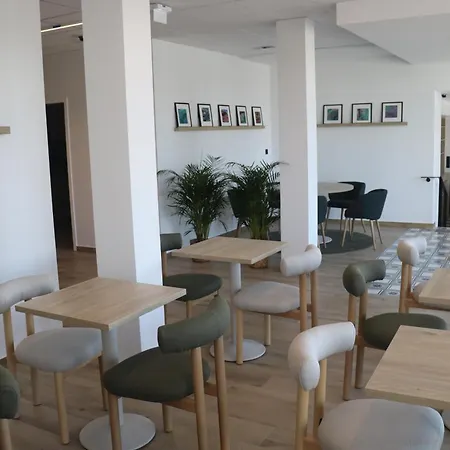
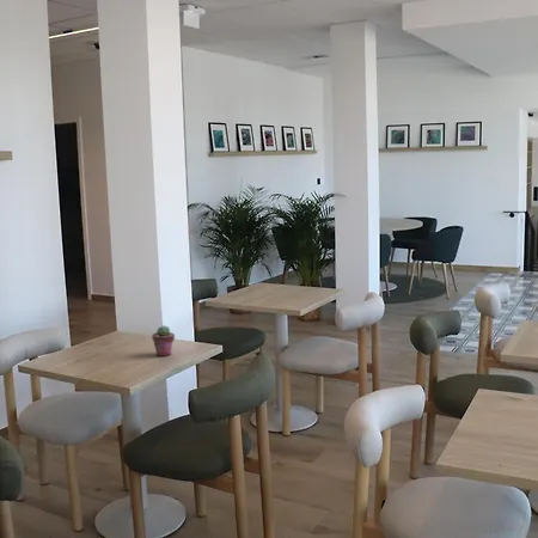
+ potted succulent [151,324,176,357]
